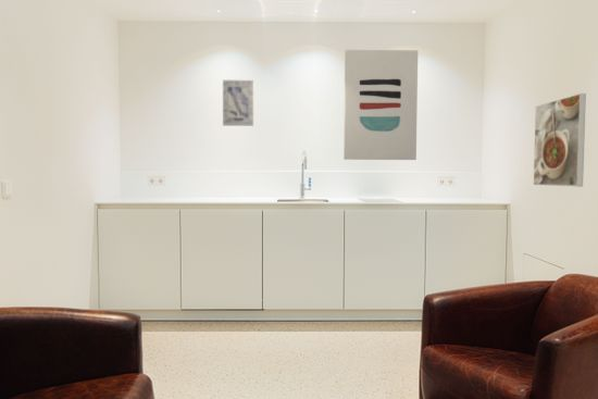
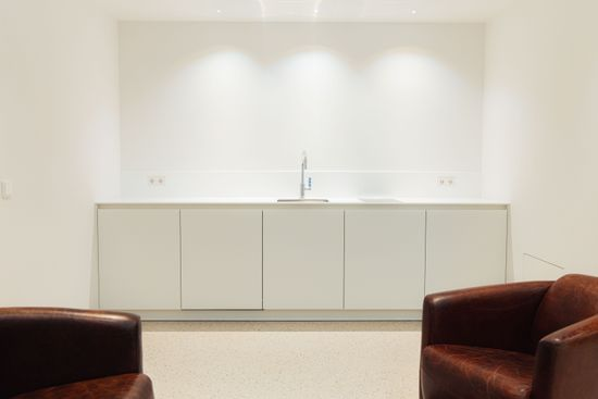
- wall art [342,49,419,161]
- wall art [222,79,254,127]
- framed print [533,92,587,188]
